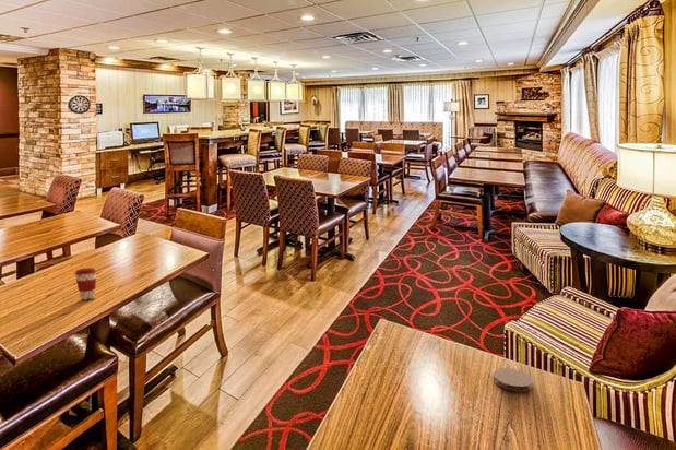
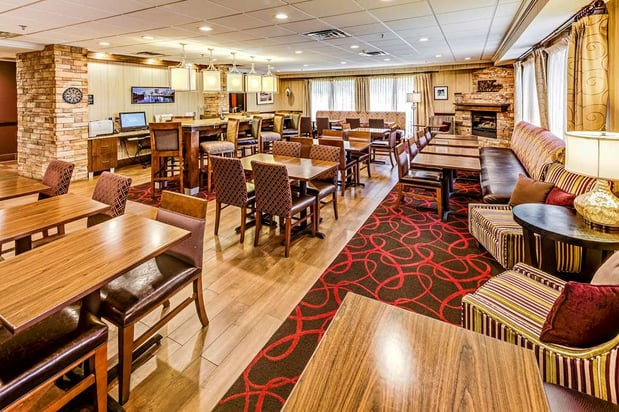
- coffee cup [73,267,98,300]
- coaster [493,367,534,392]
